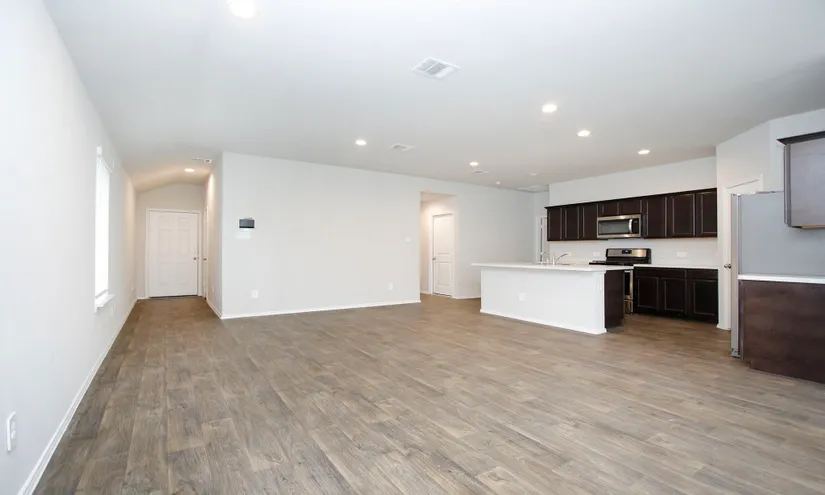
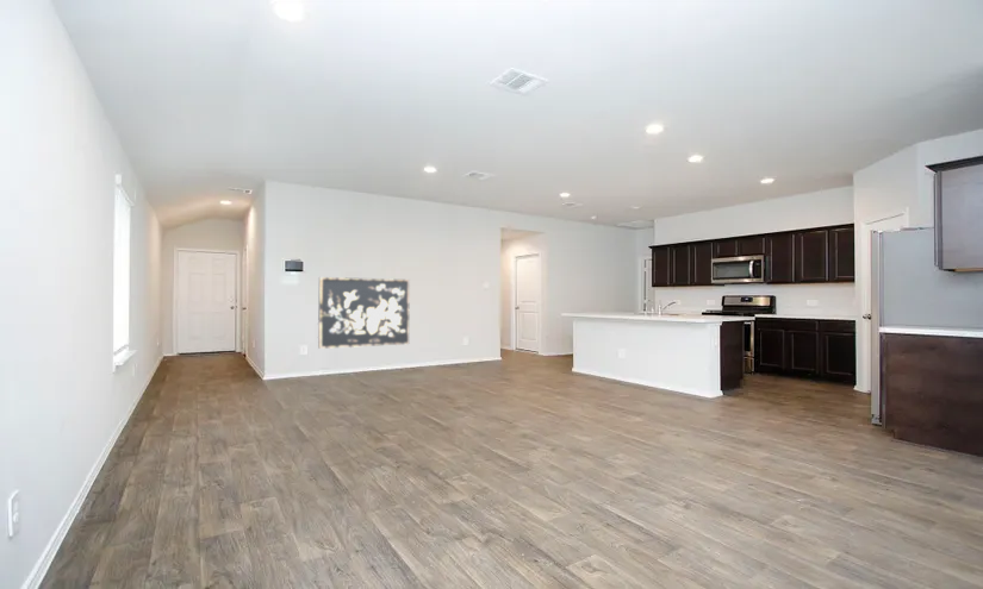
+ decorative wall panel [317,276,411,350]
